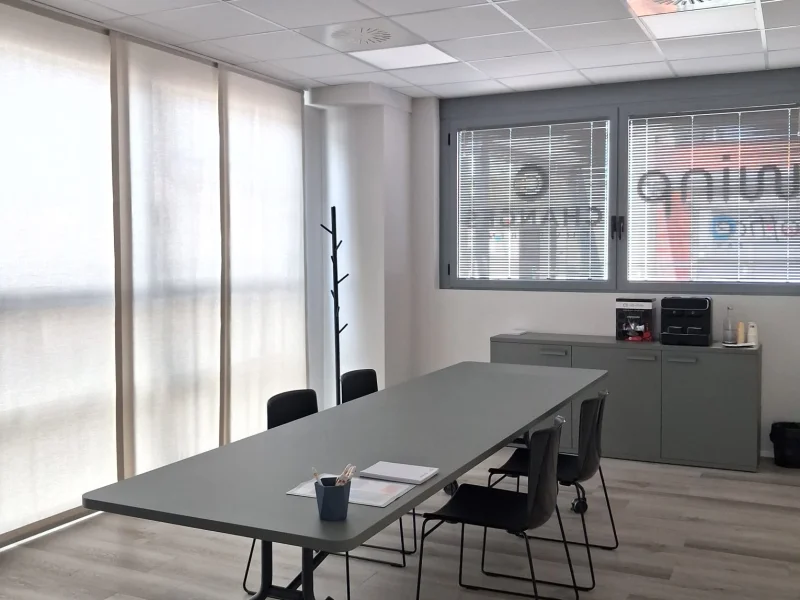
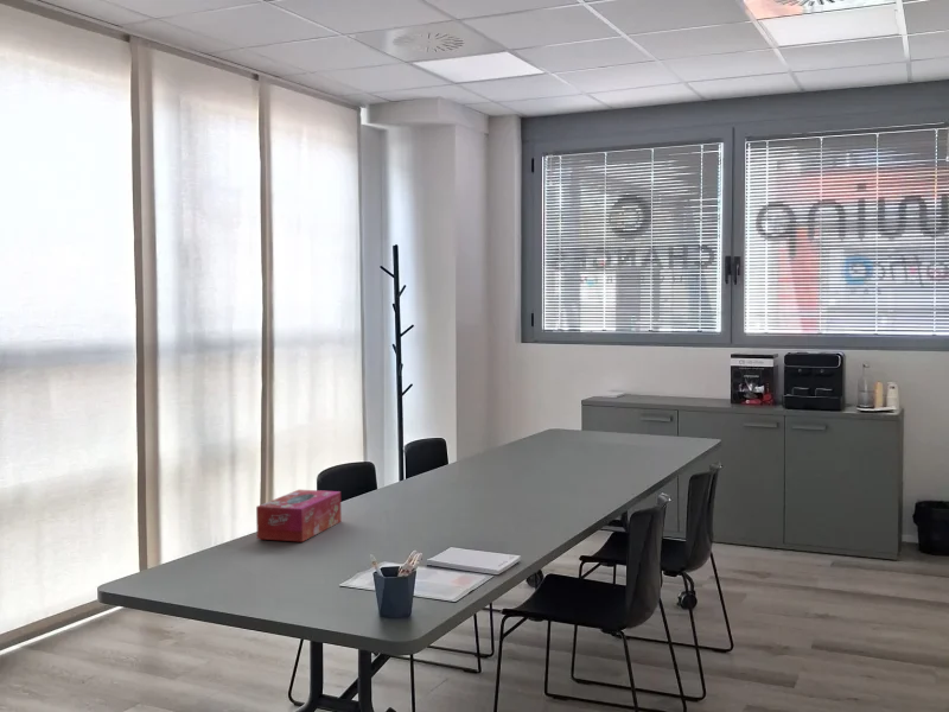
+ tissue box [255,489,343,543]
